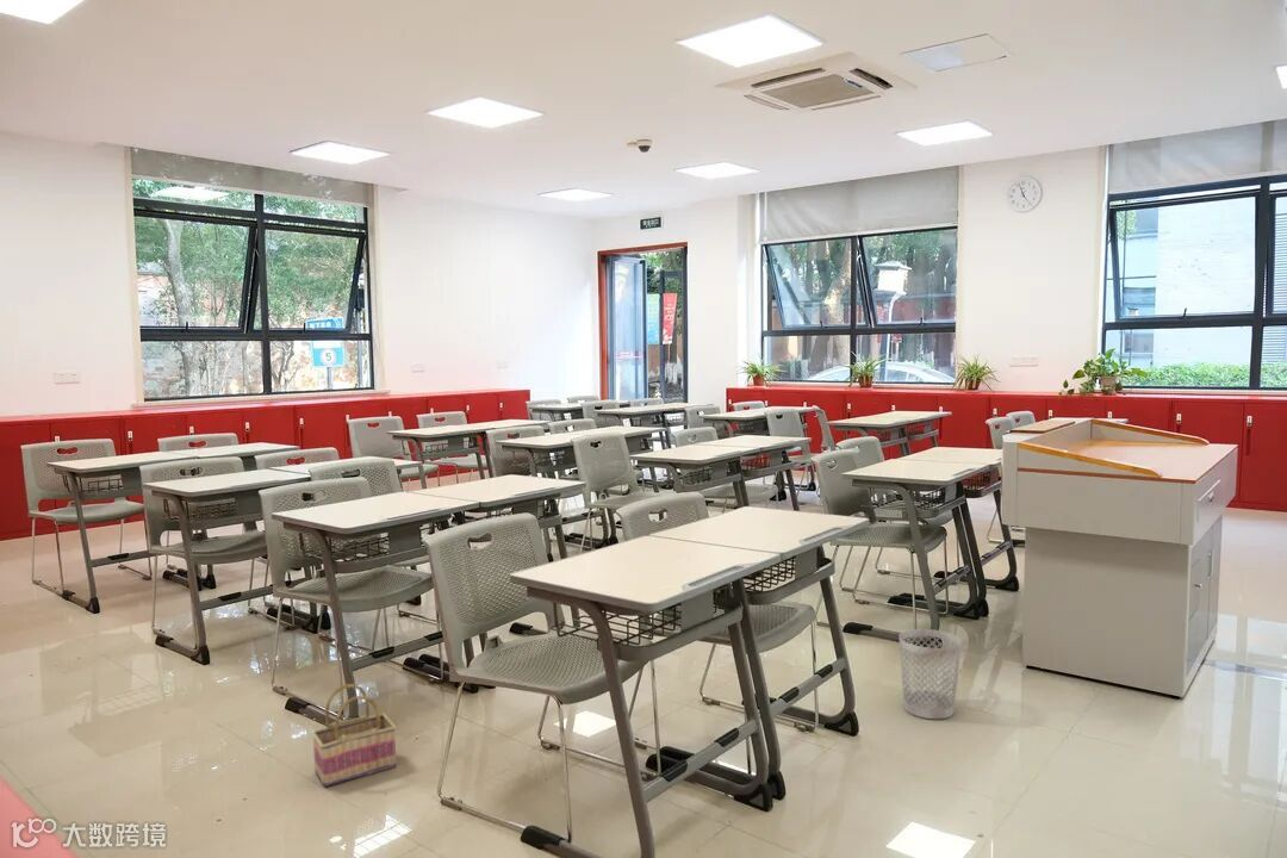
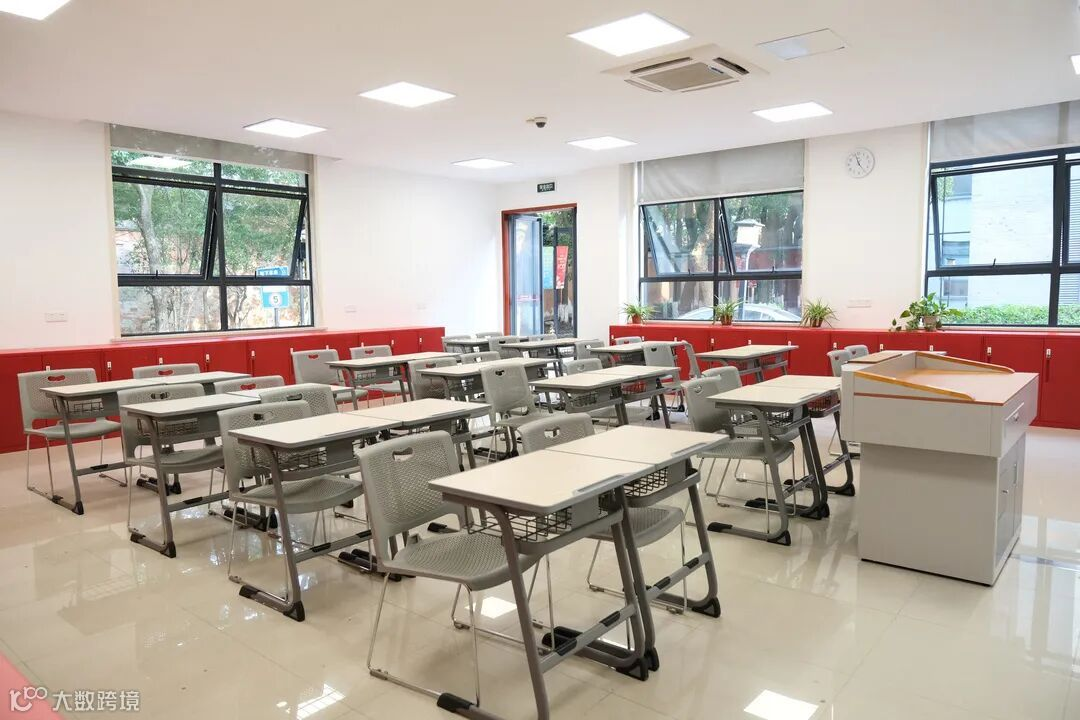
- wastebasket [899,628,963,720]
- basket [311,683,397,788]
